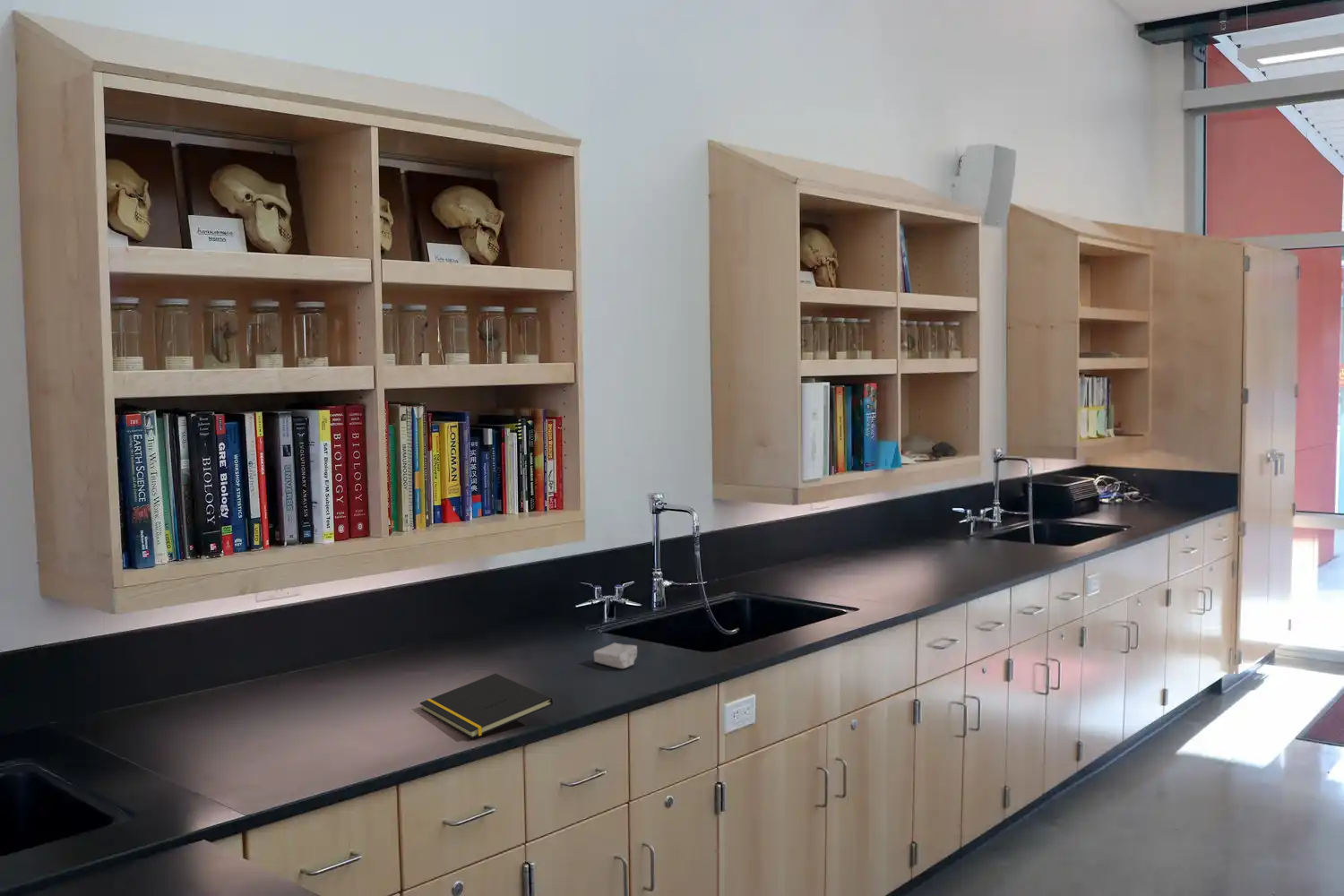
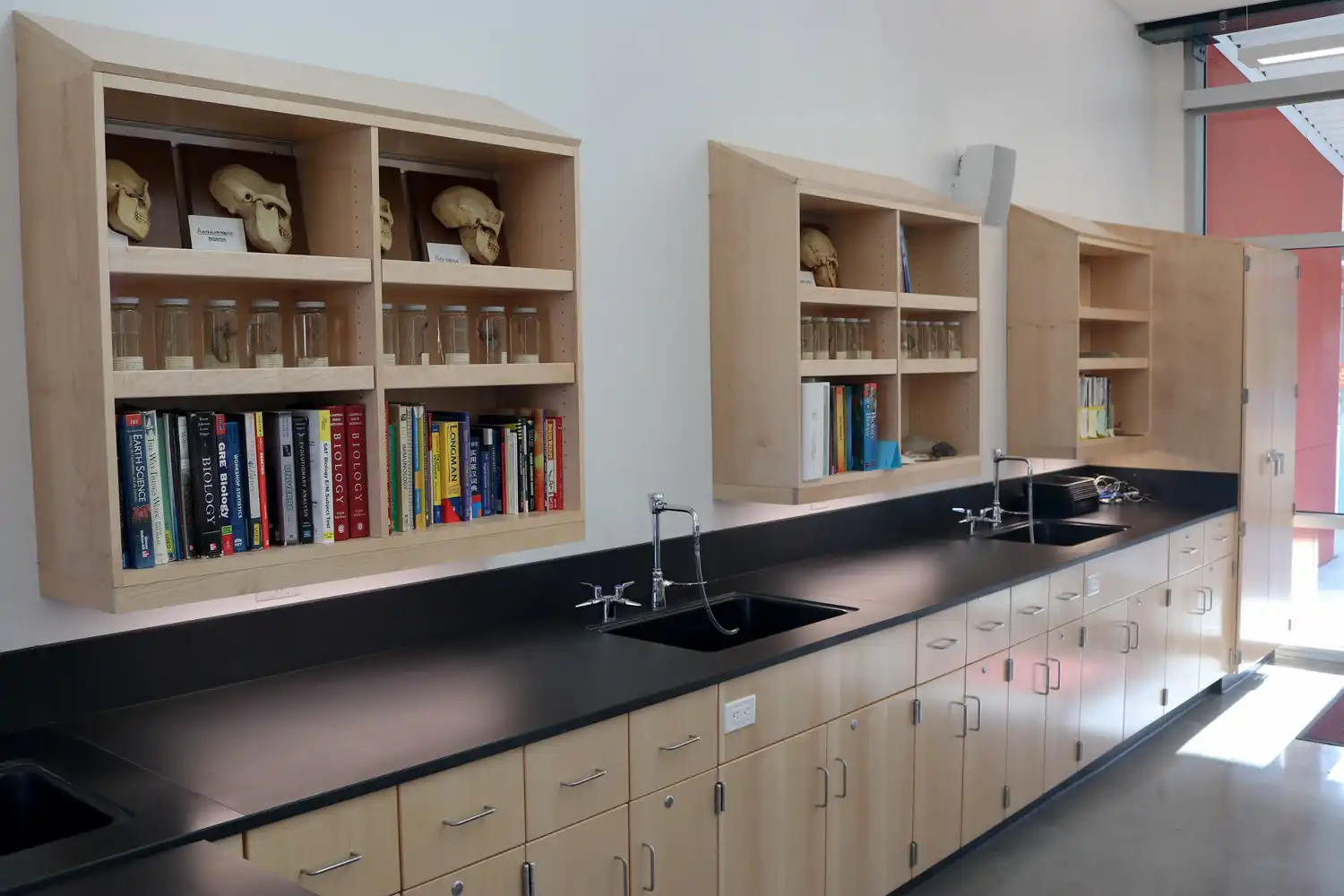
- soap bar [593,642,638,669]
- notepad [419,673,554,739]
